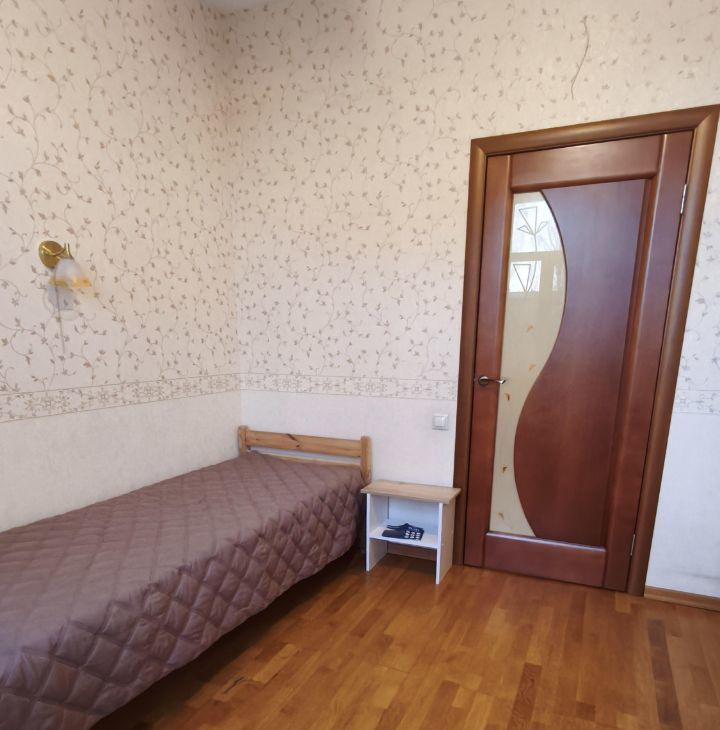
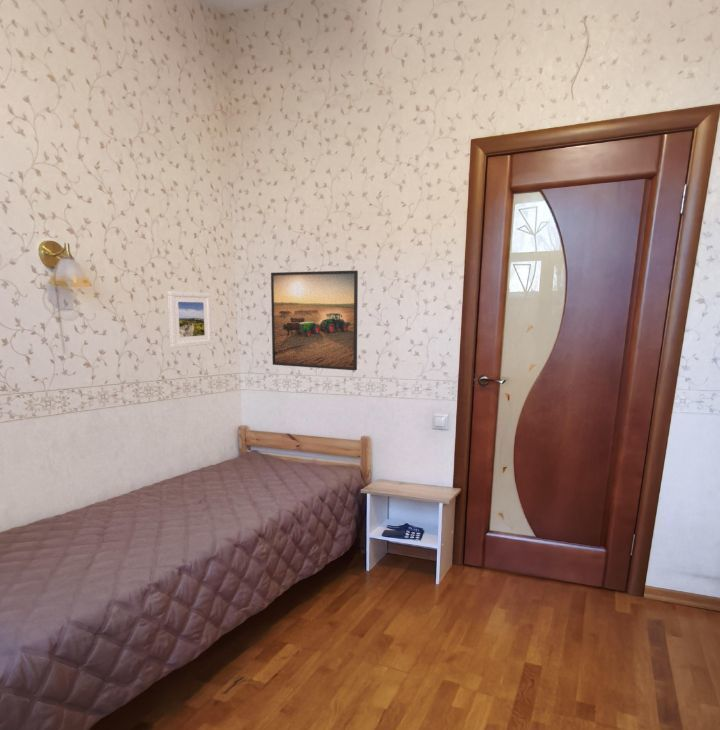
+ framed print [270,270,359,371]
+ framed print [166,290,213,349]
